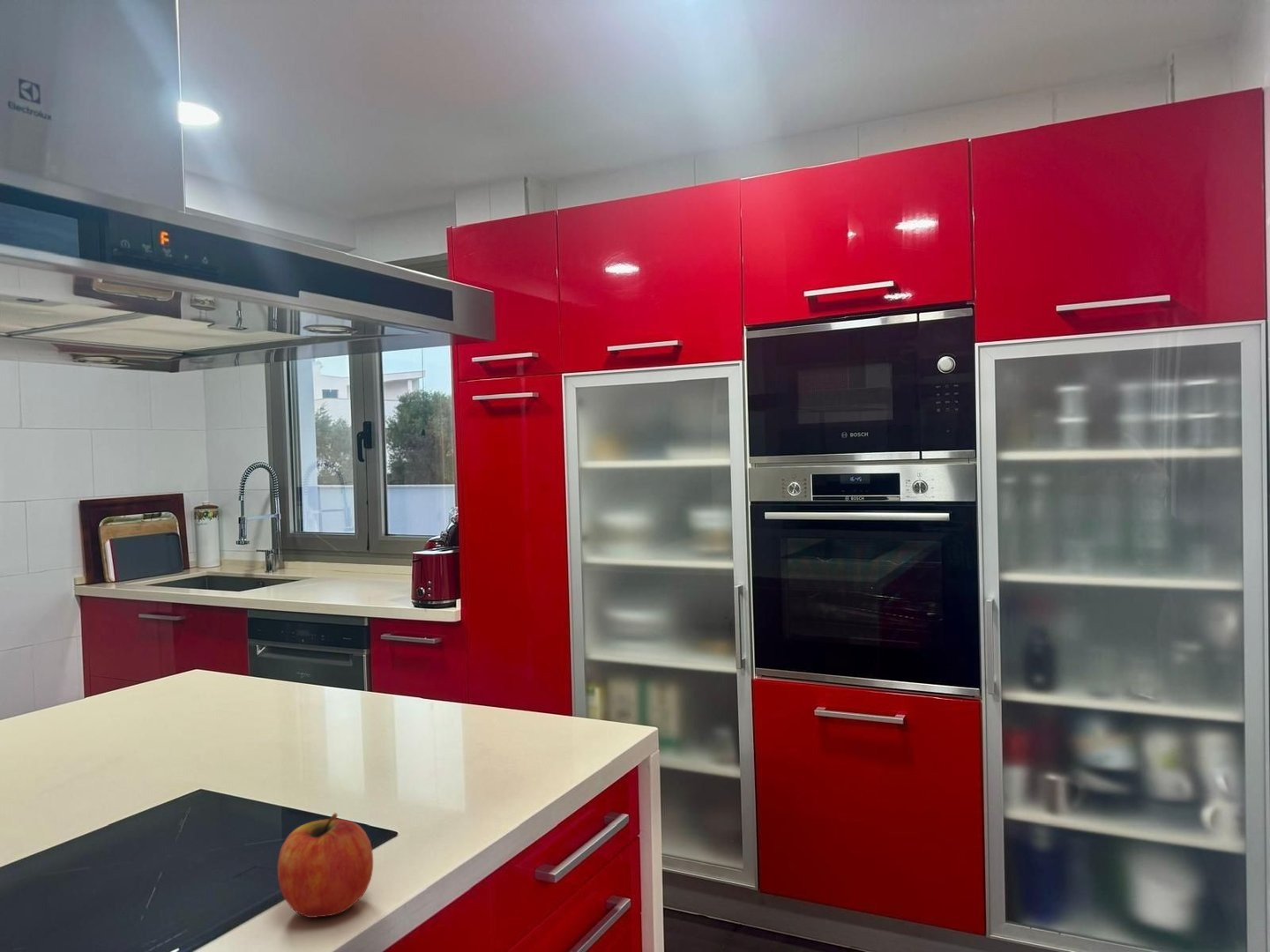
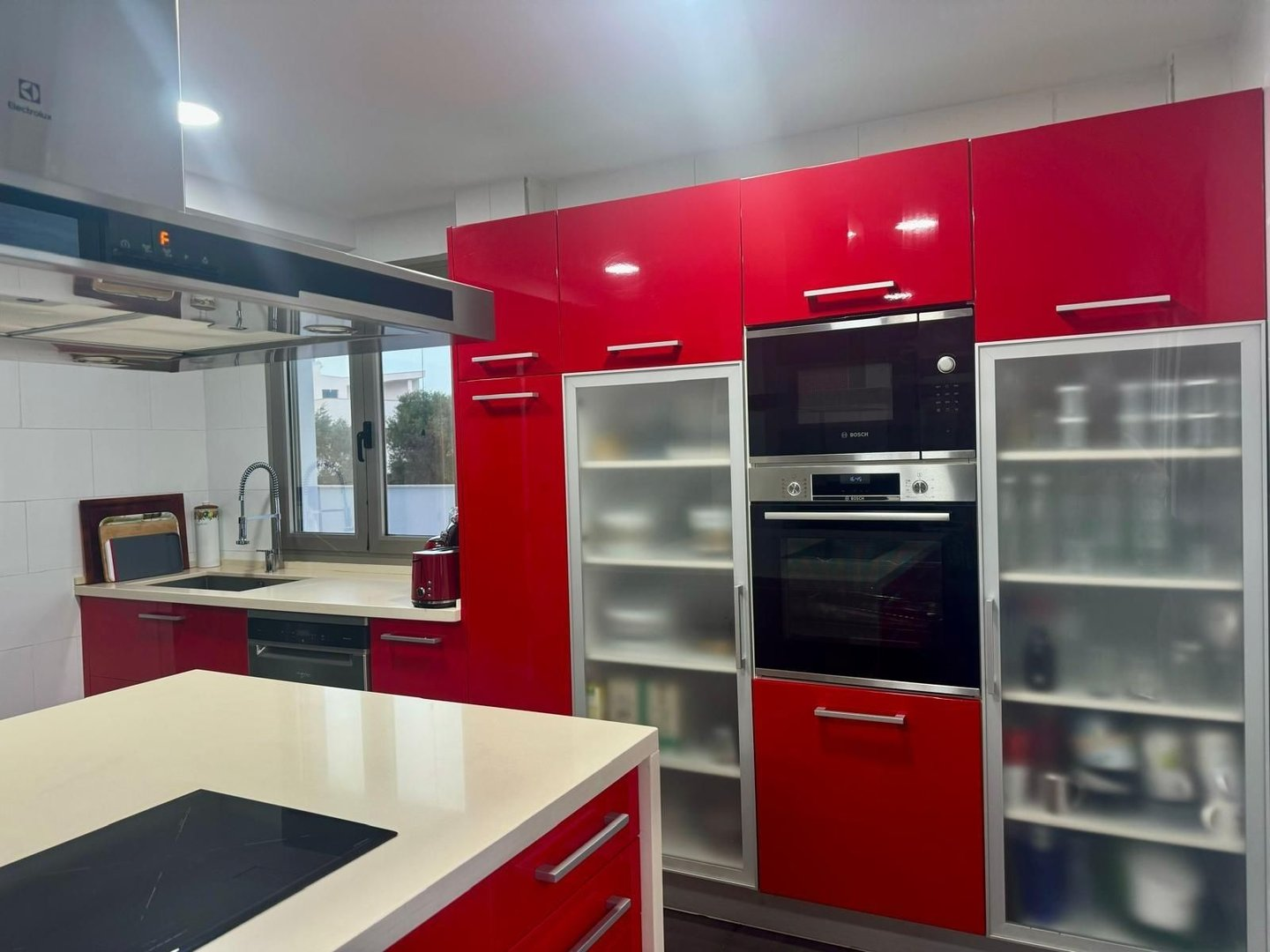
- fruit [277,812,374,919]
